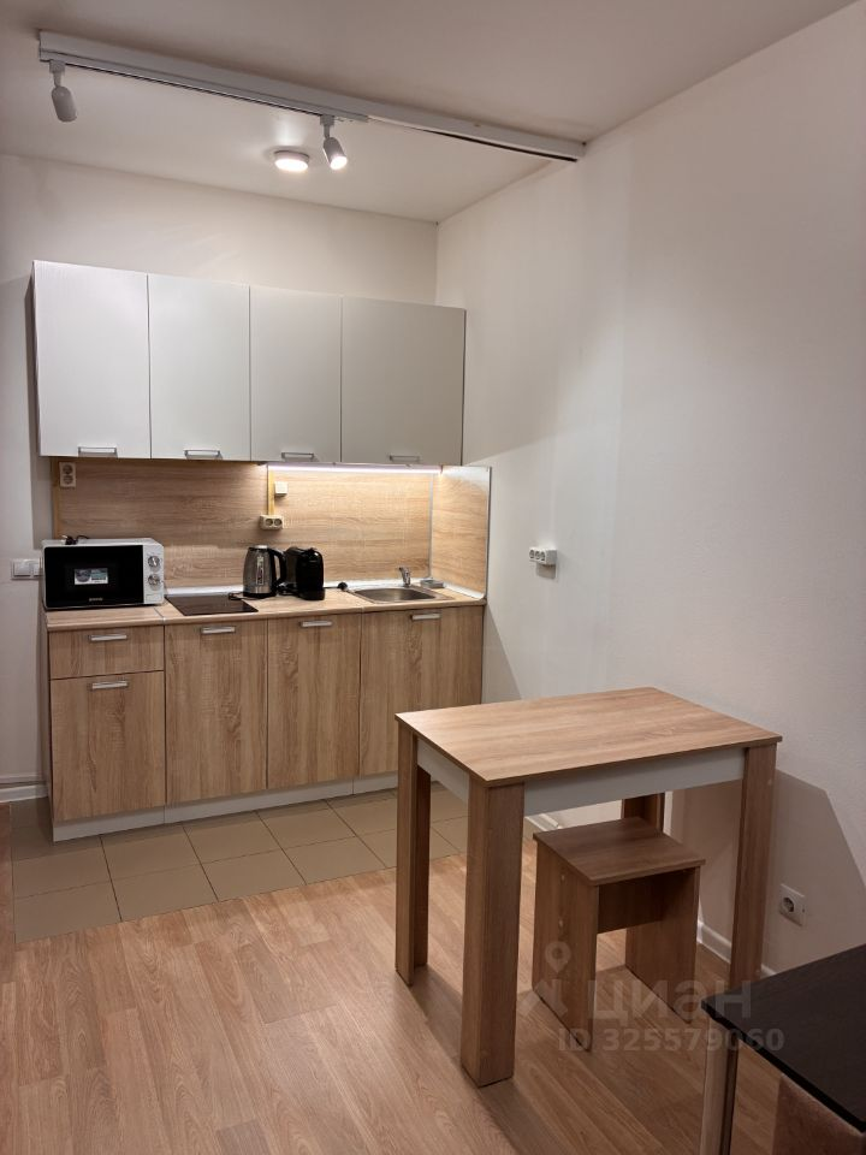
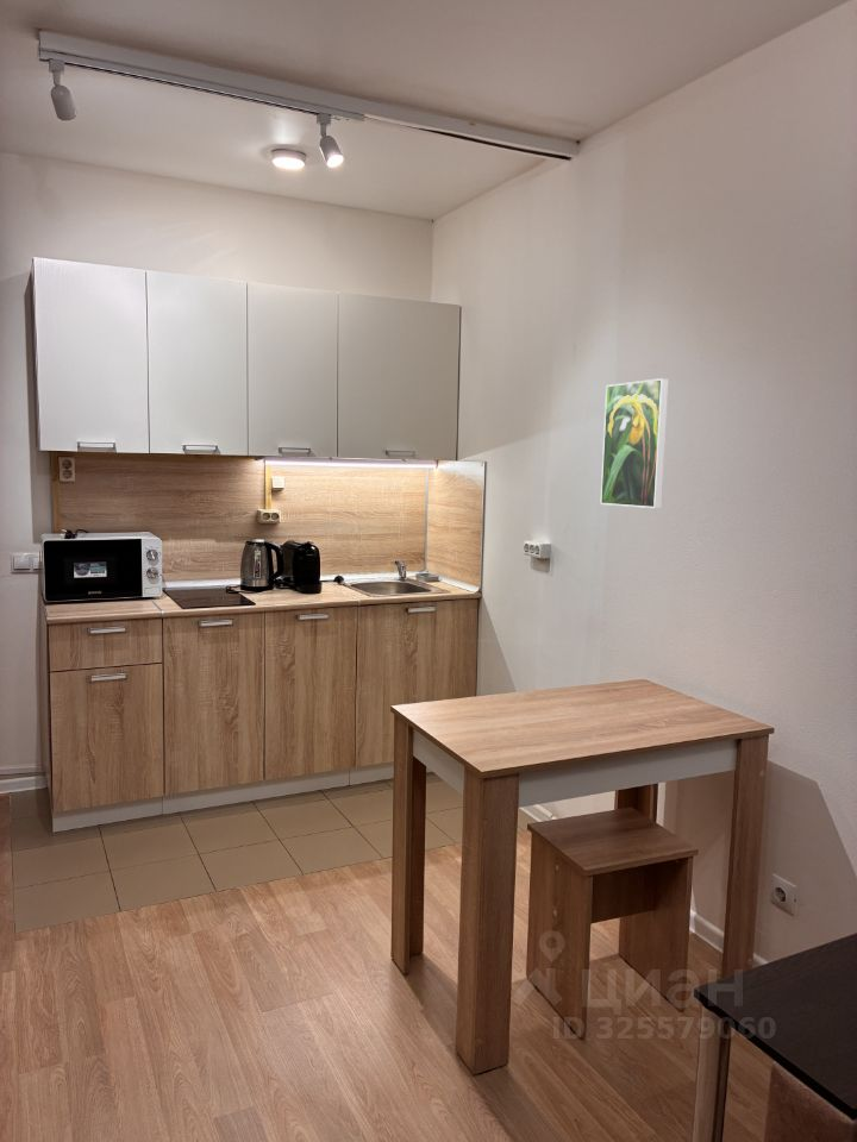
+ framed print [599,377,670,509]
